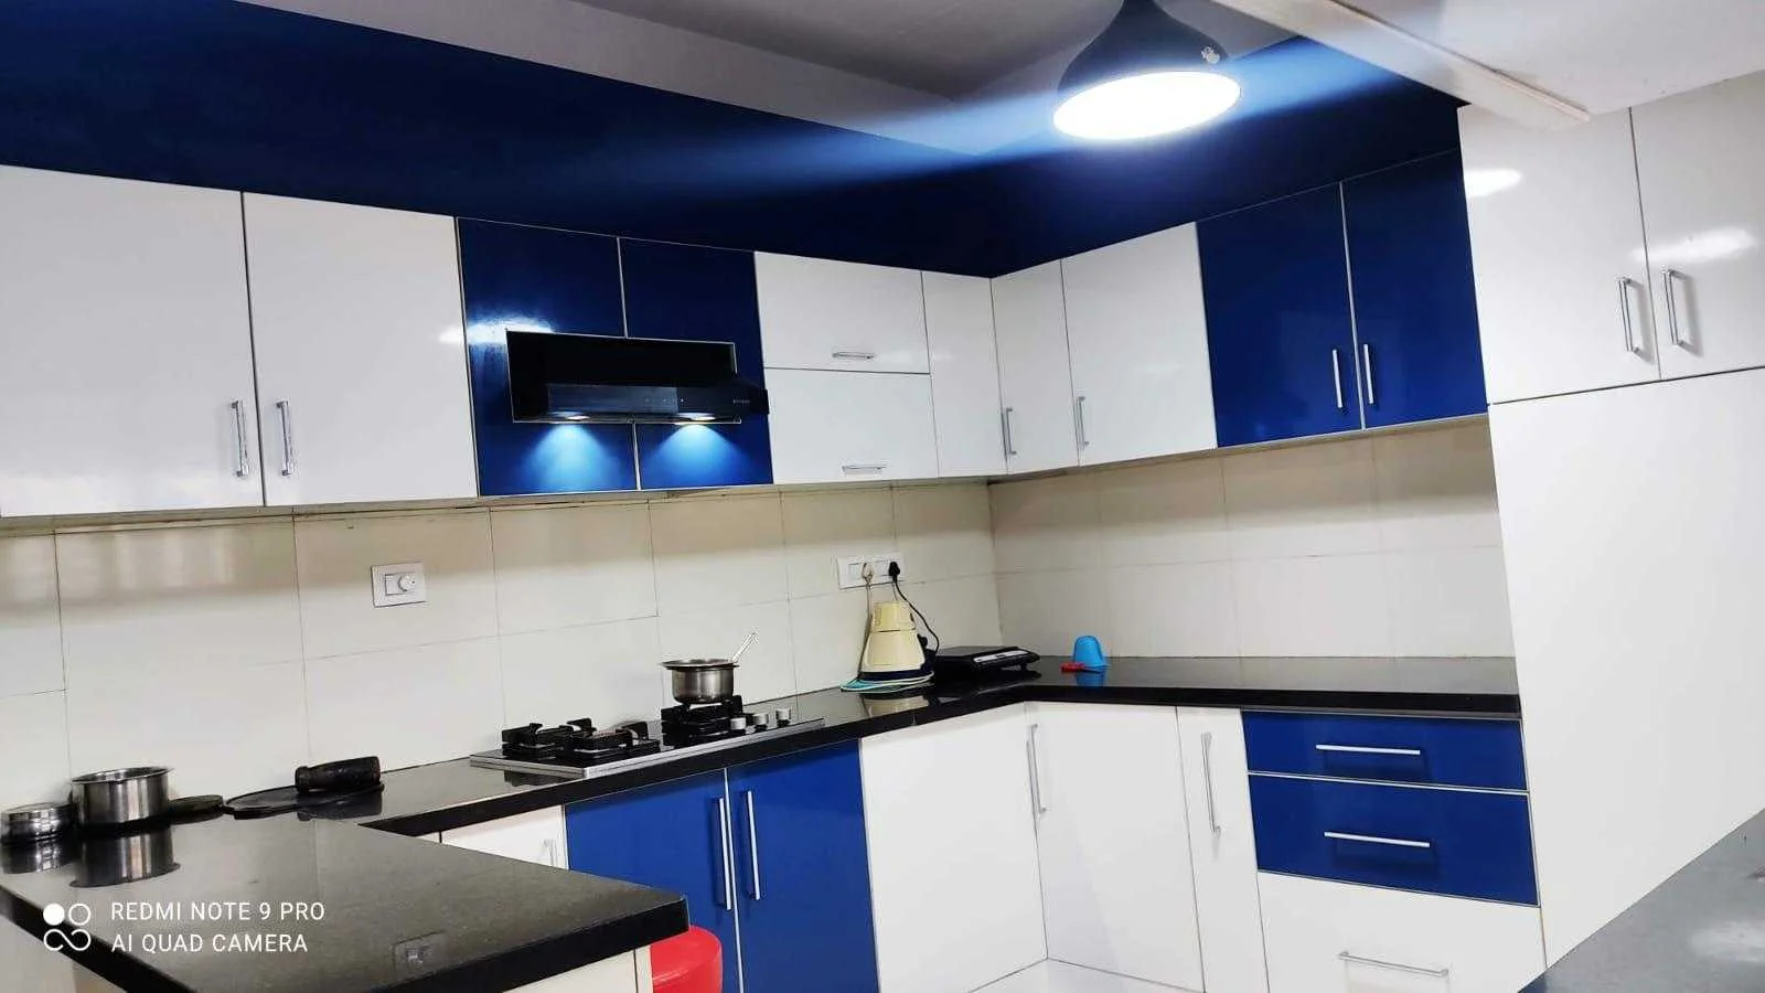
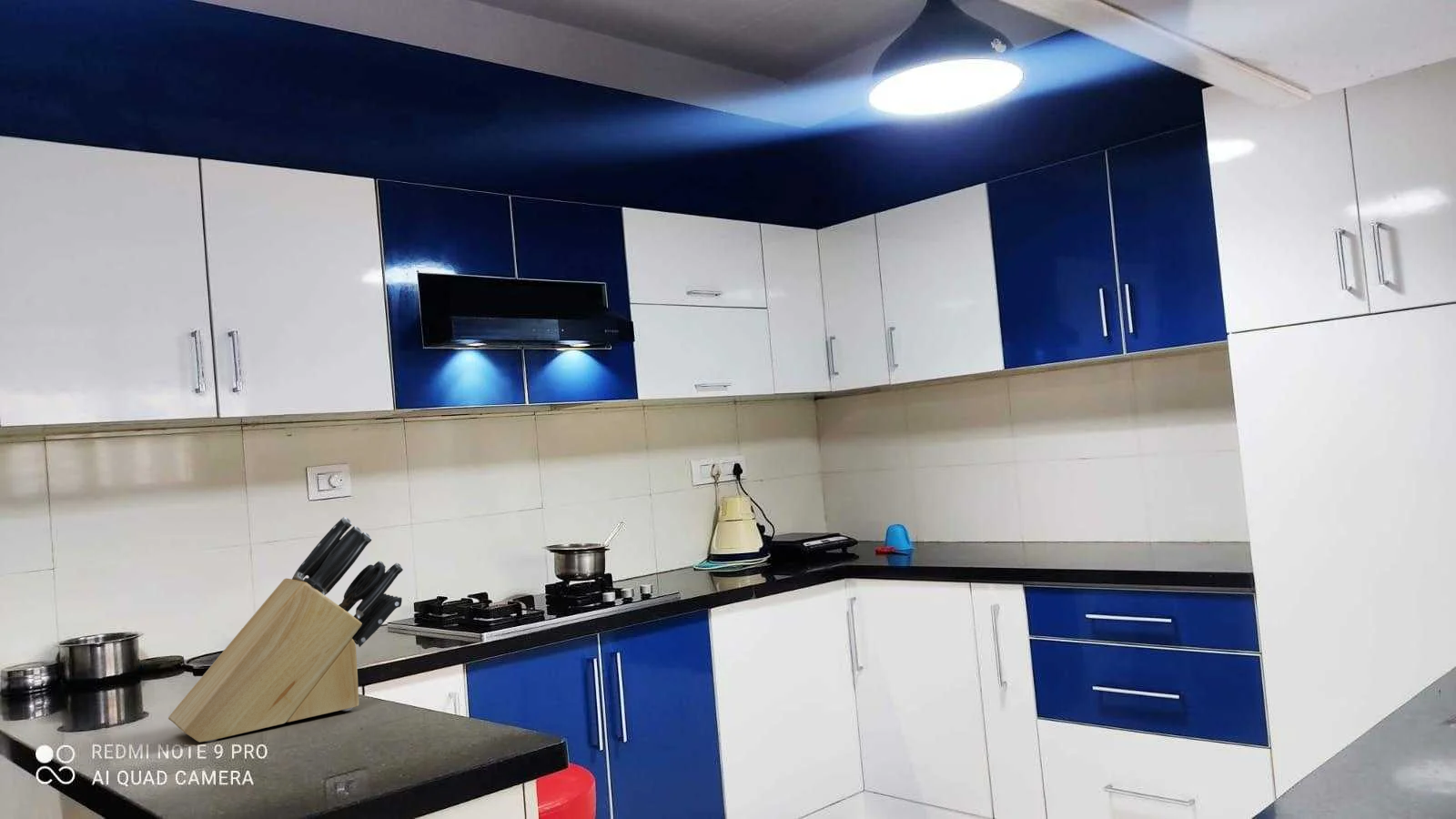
+ knife block [167,516,404,743]
